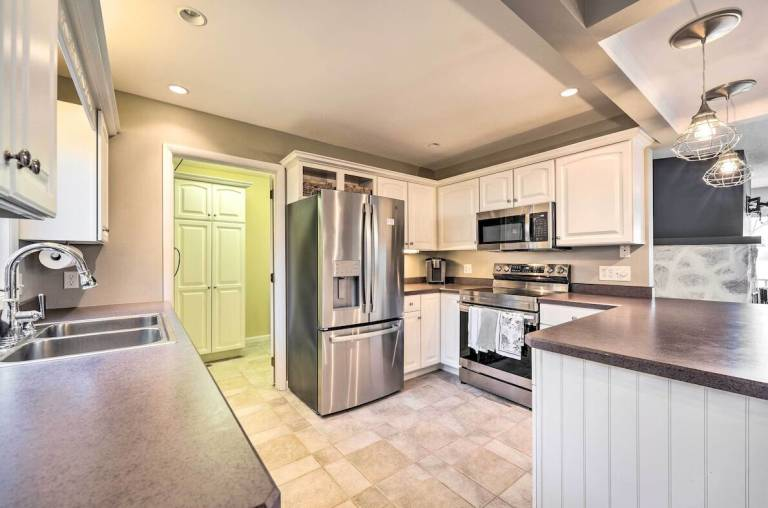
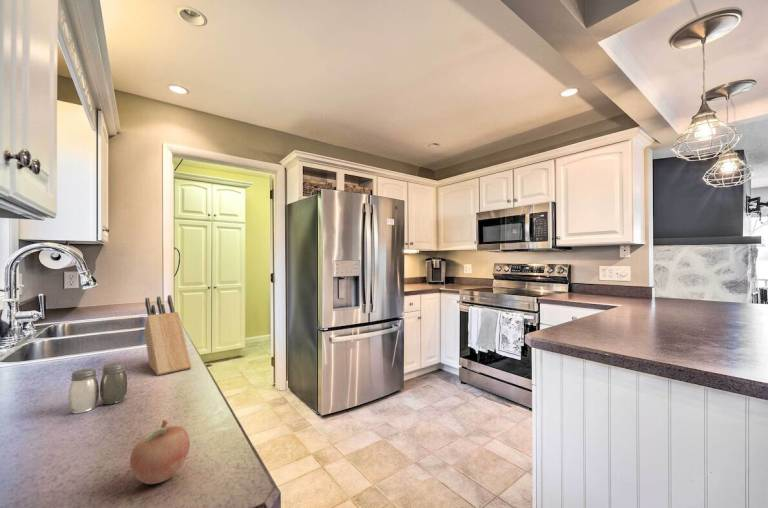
+ salt and pepper shaker [67,361,128,414]
+ knife block [143,294,193,377]
+ fruit [129,419,191,485]
